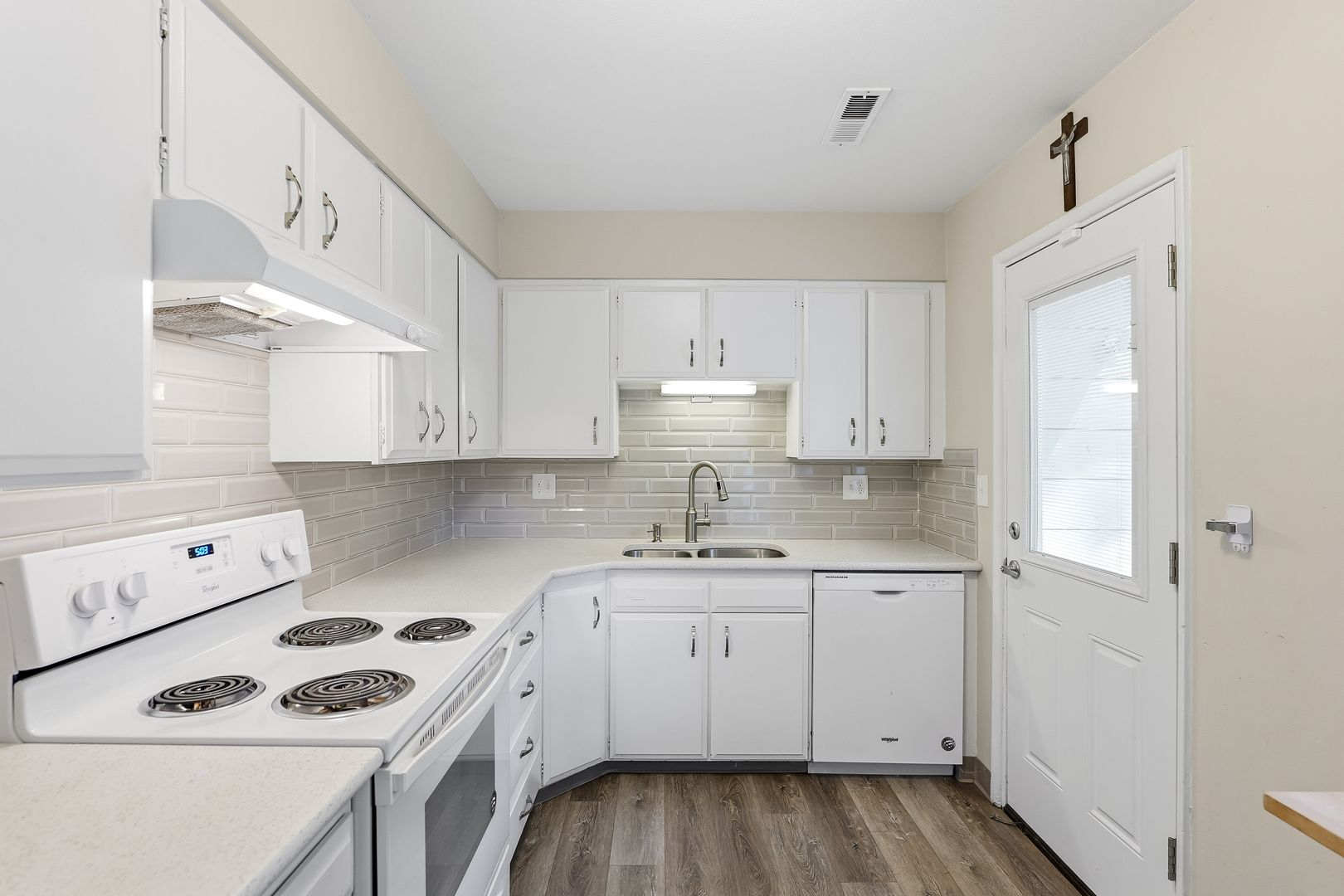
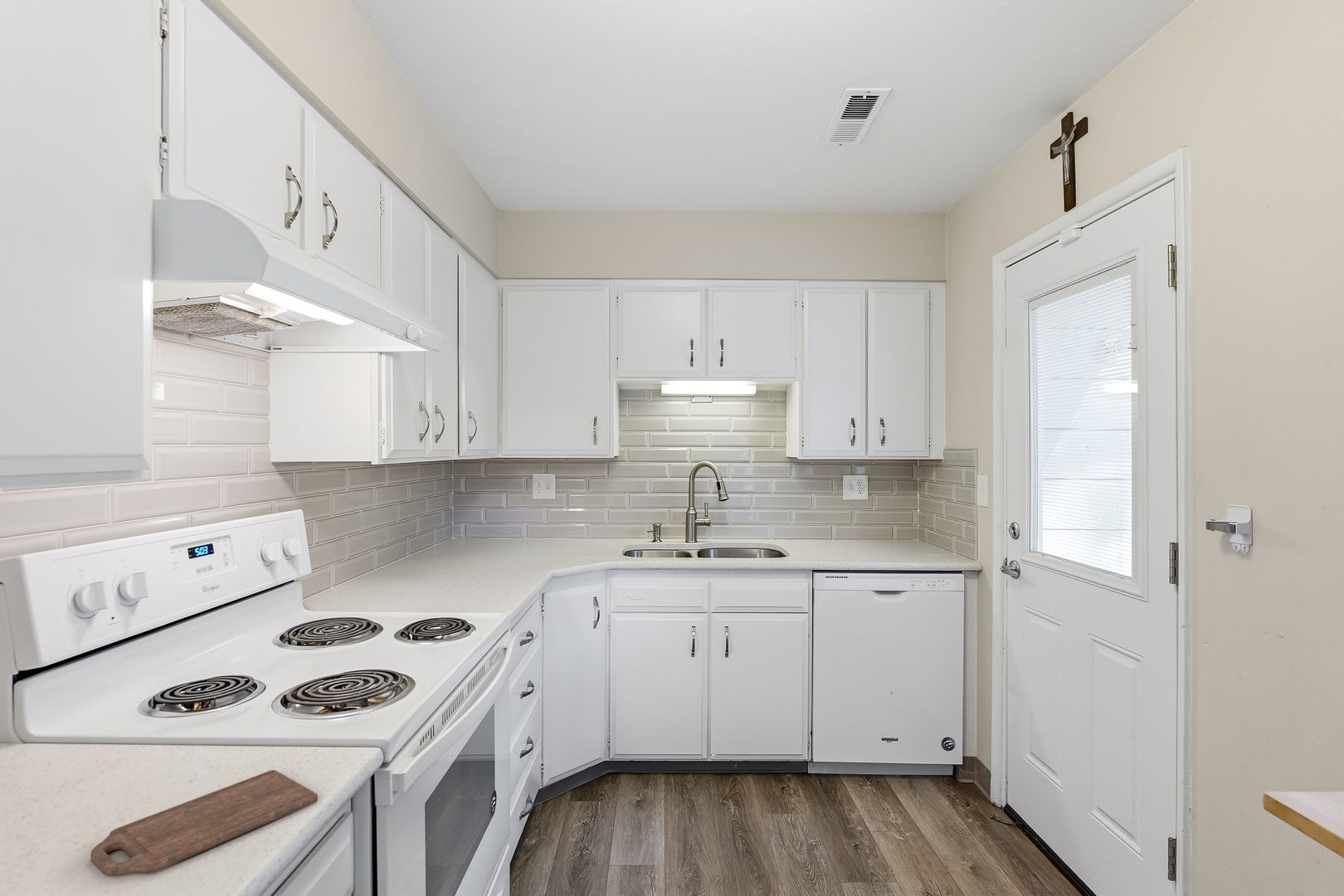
+ cutting board [90,769,319,877]
